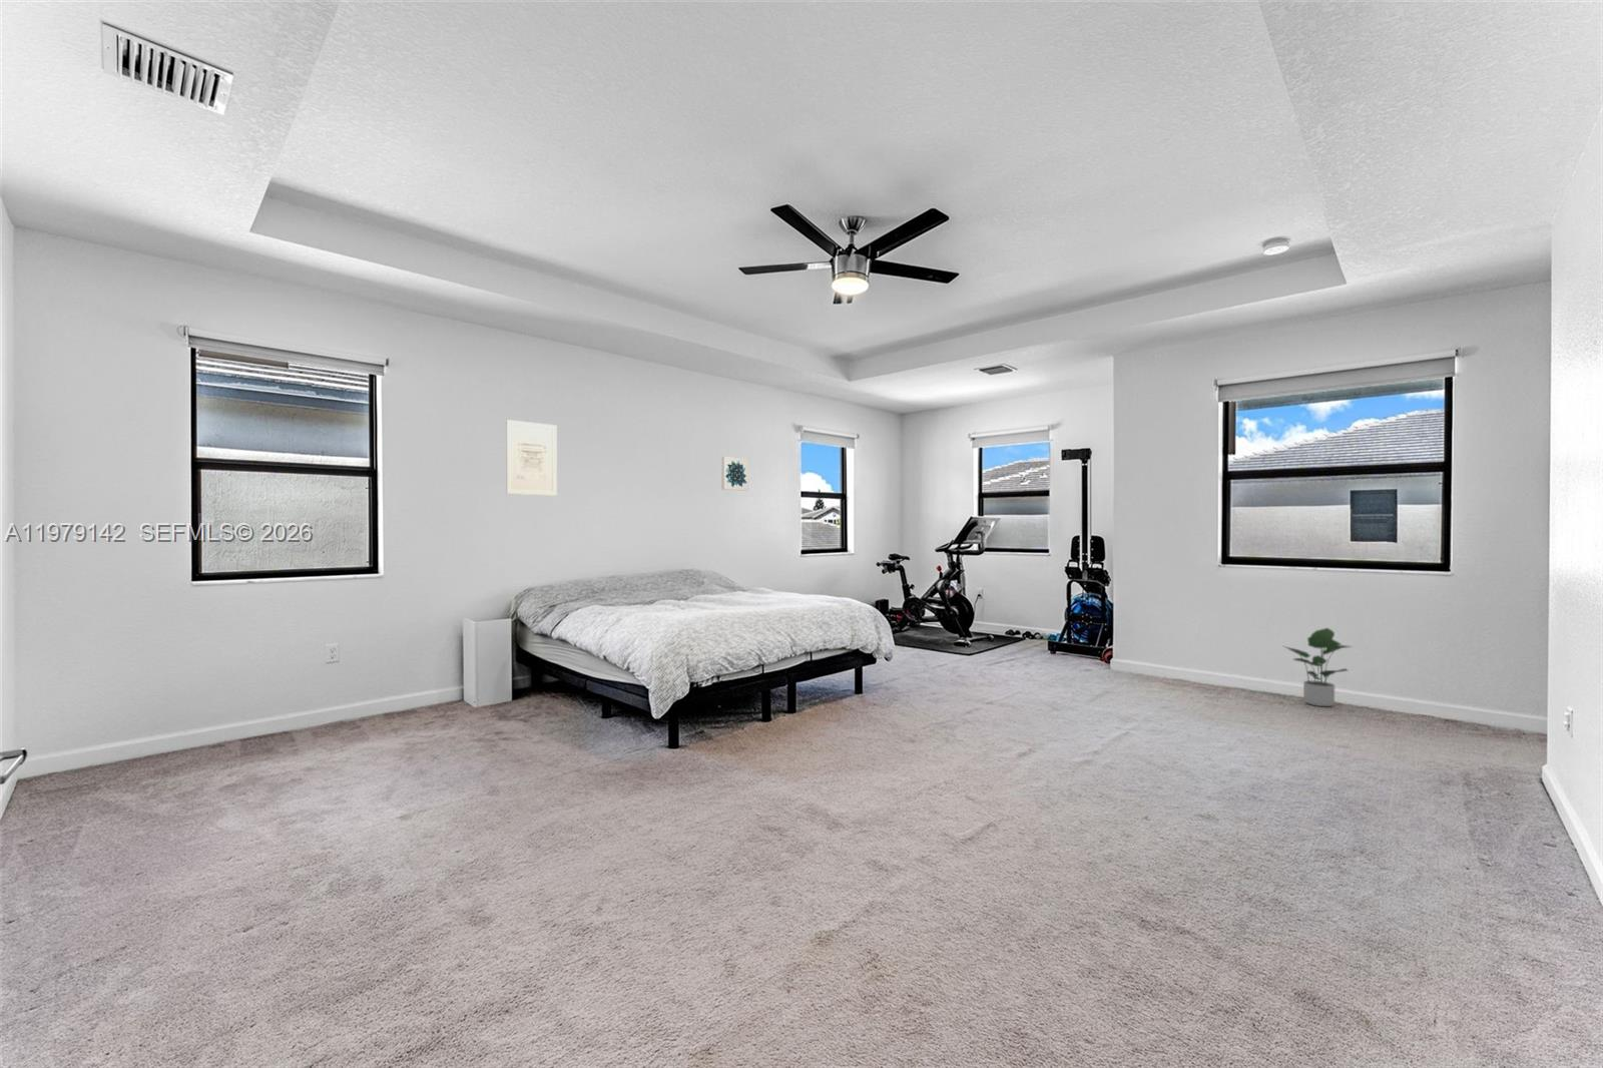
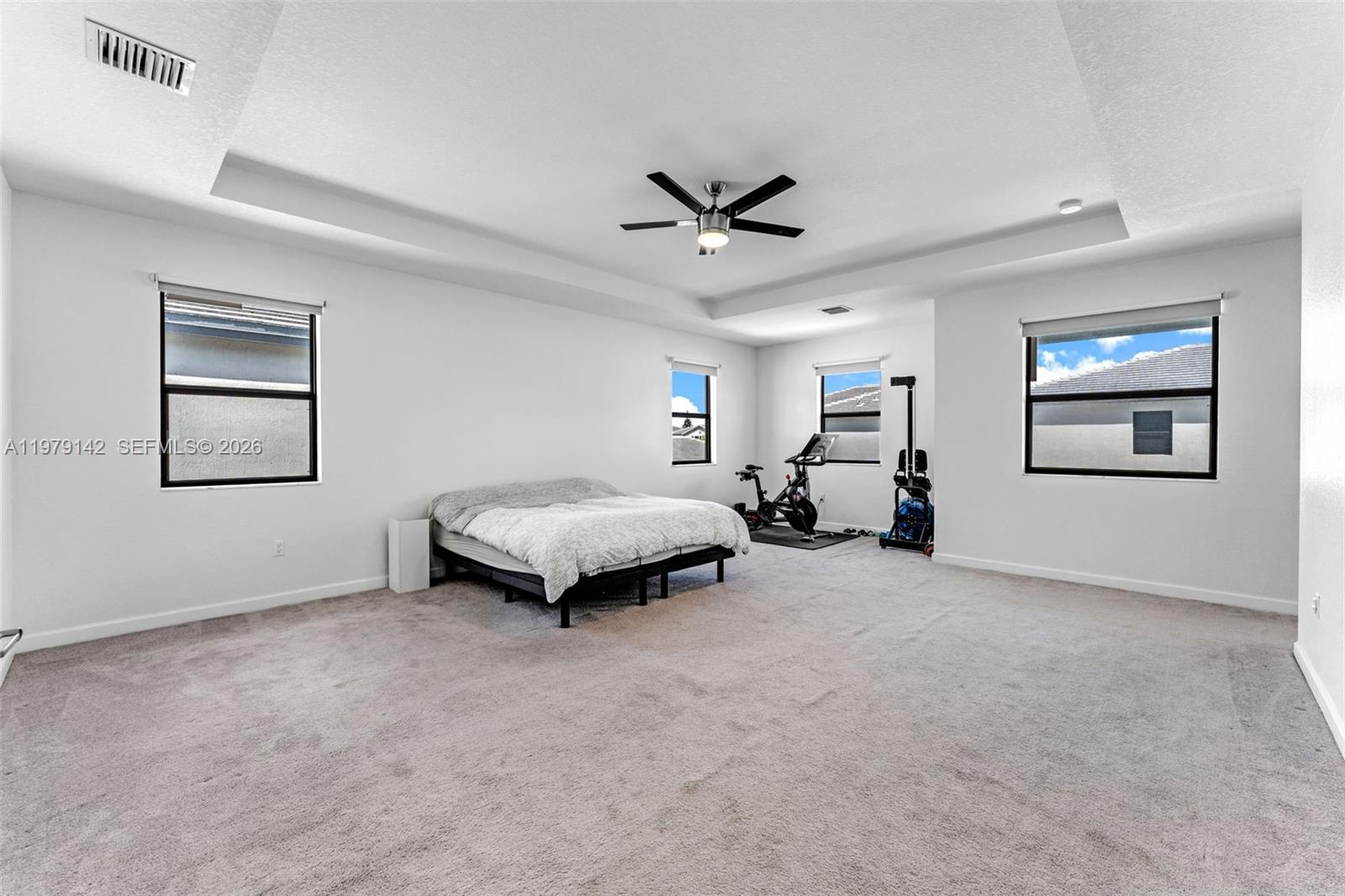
- potted plant [1284,627,1354,707]
- wall art [720,455,750,492]
- wall art [505,418,558,496]
